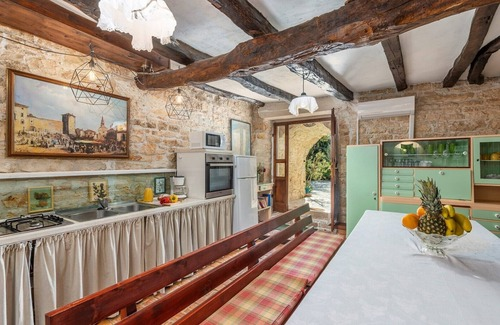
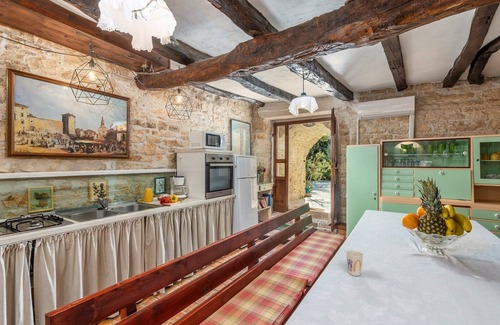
+ cup [345,249,364,277]
